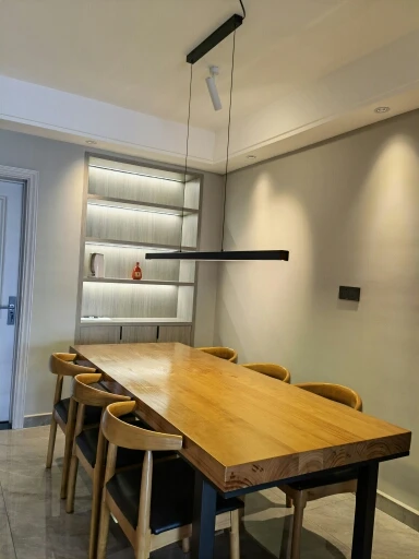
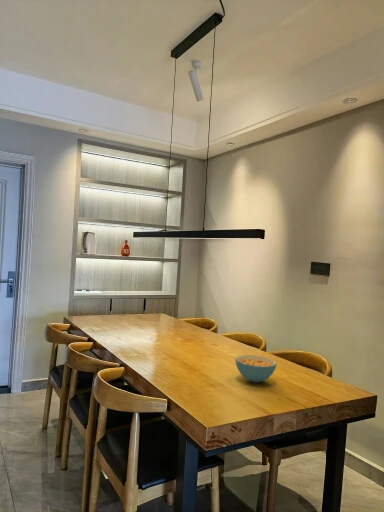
+ cereal bowl [234,354,278,383]
